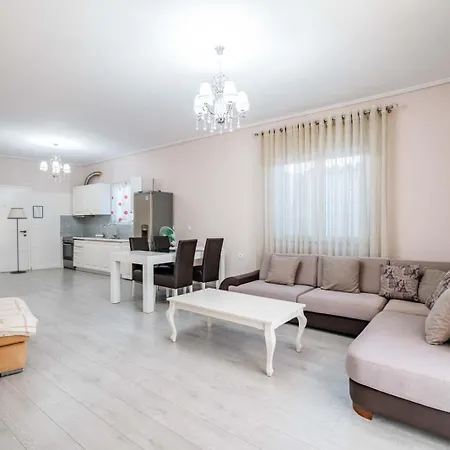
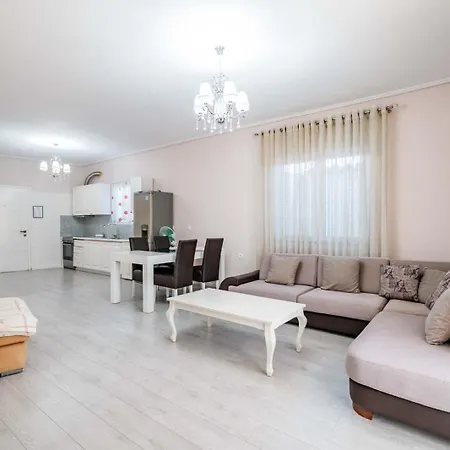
- floor lamp [6,207,28,275]
